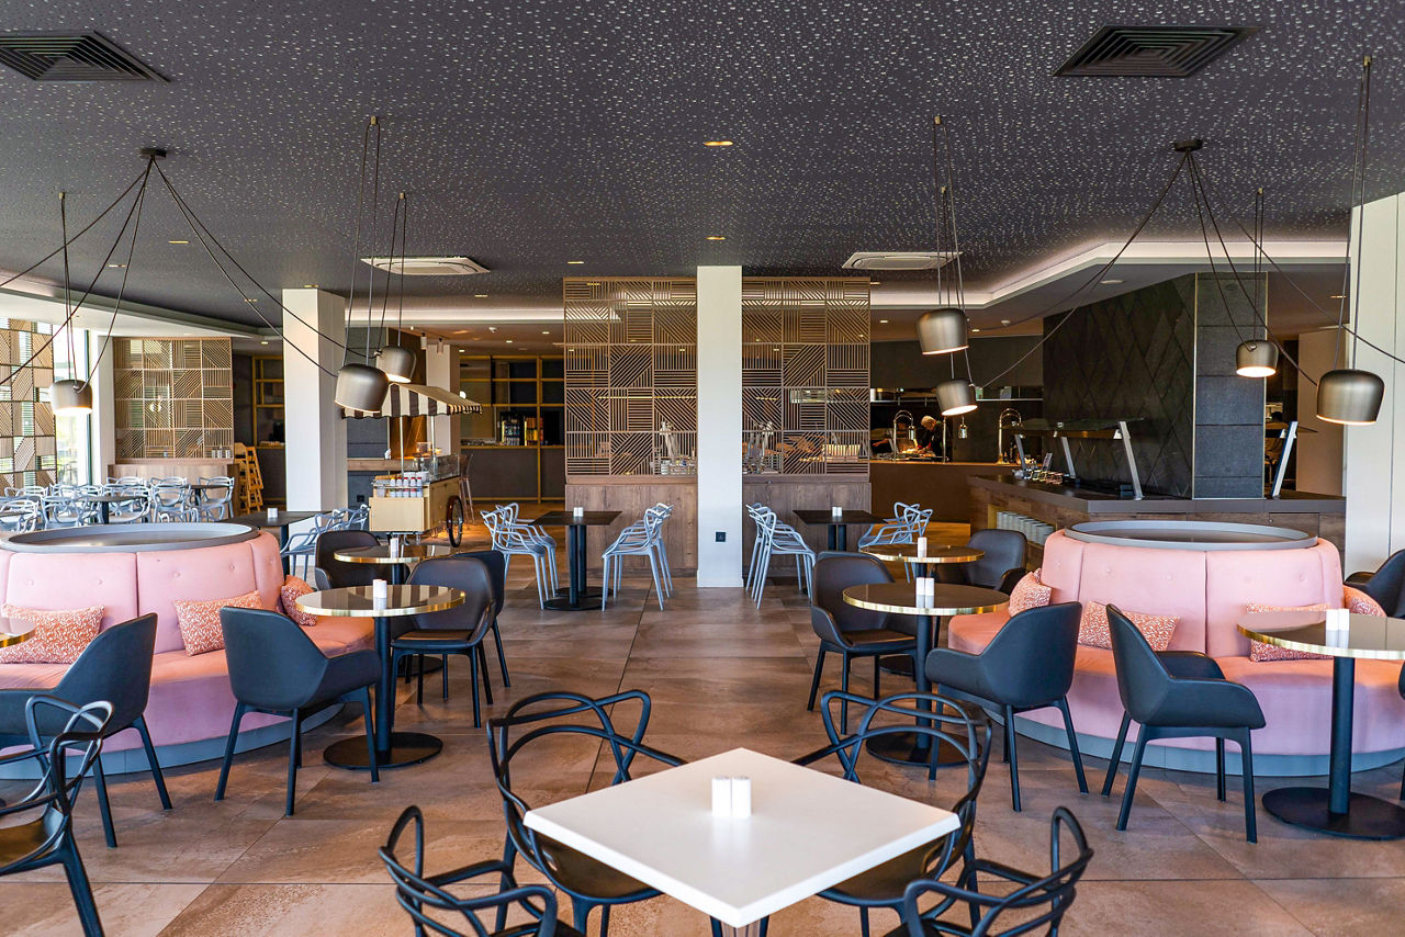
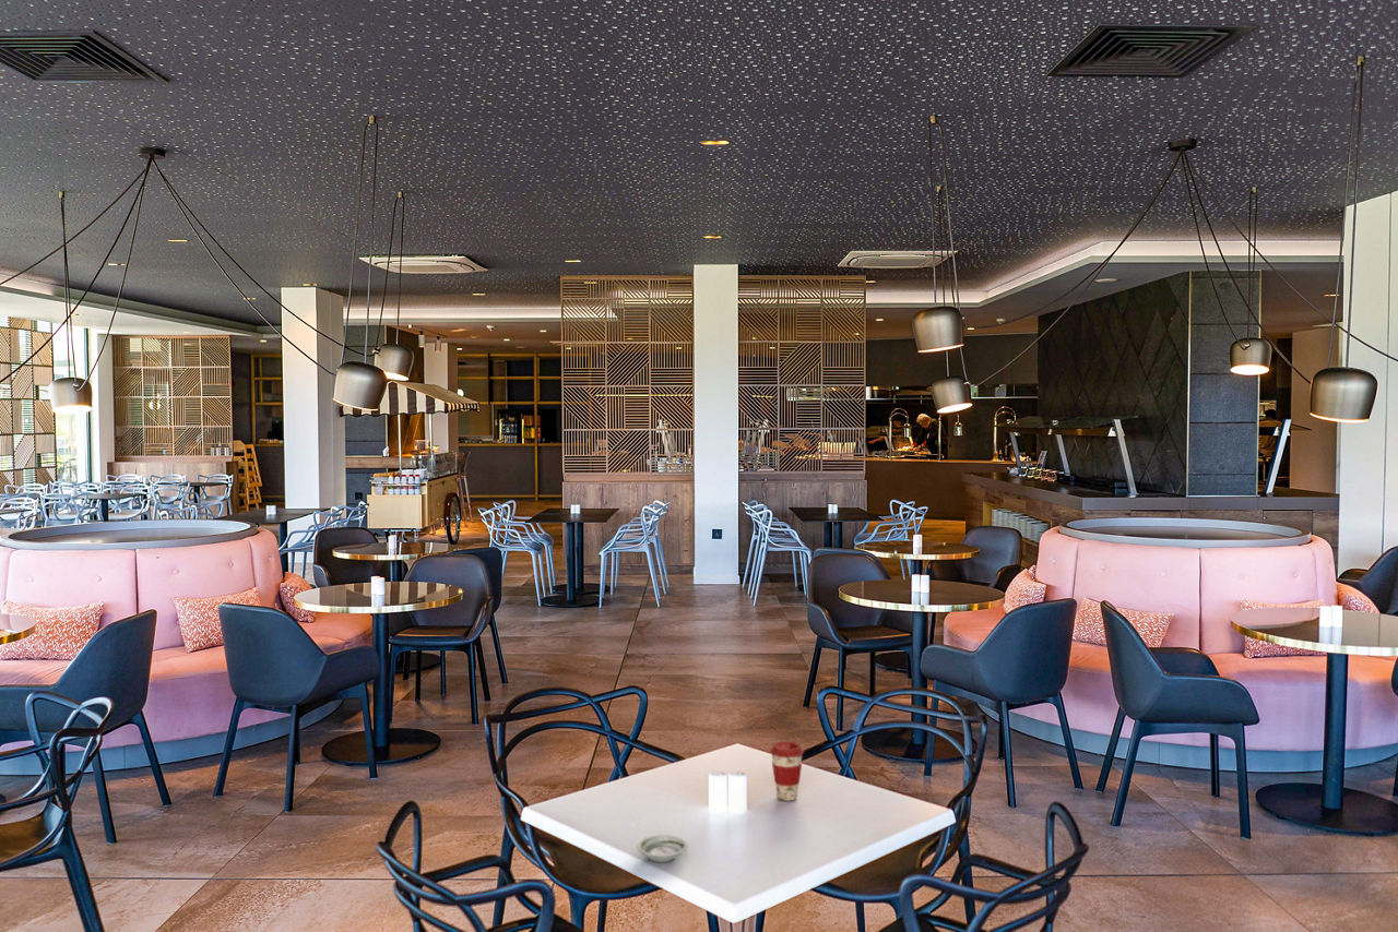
+ saucer [637,834,688,863]
+ coffee cup [769,740,805,802]
